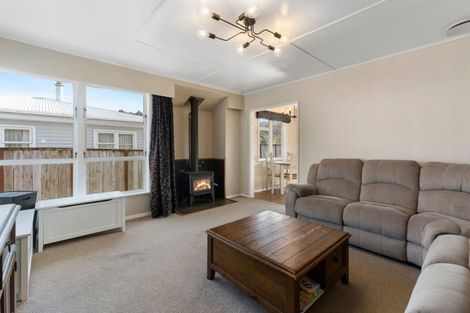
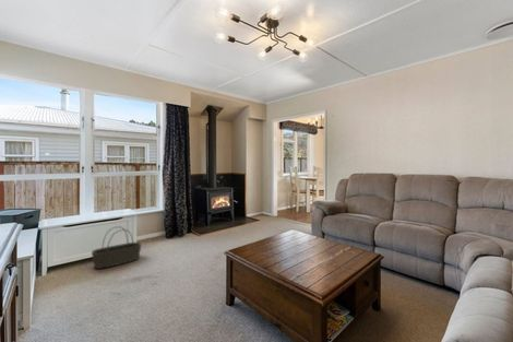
+ basket [91,225,142,270]
